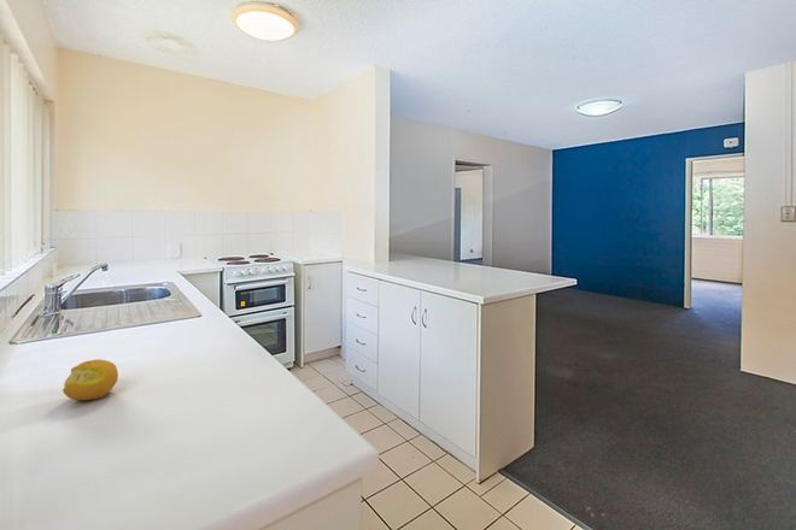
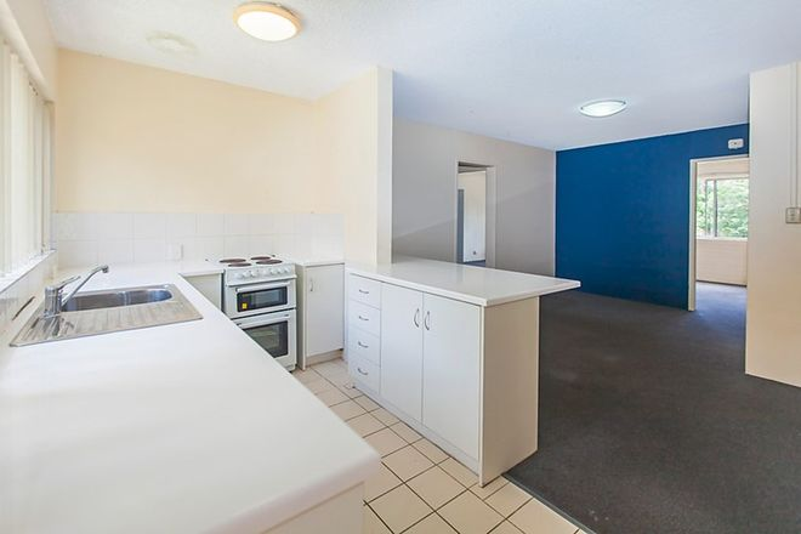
- fruit [62,358,119,401]
